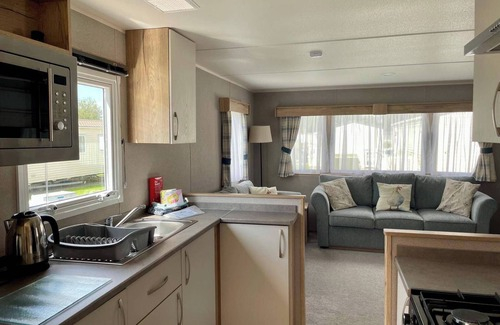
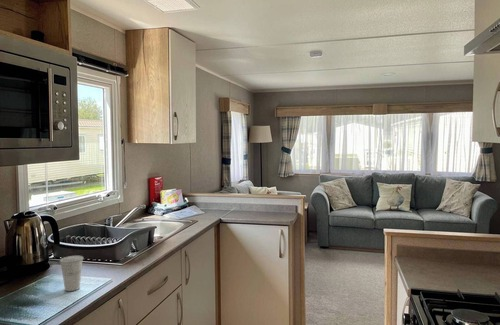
+ cup [59,255,84,292]
